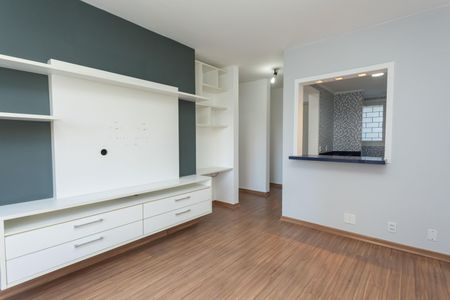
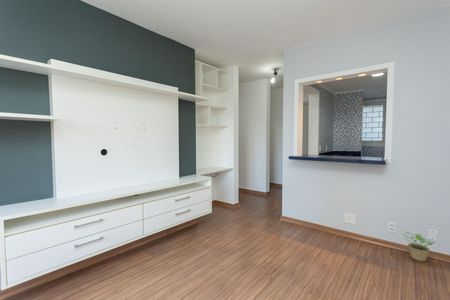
+ potted plant [402,230,436,262]
